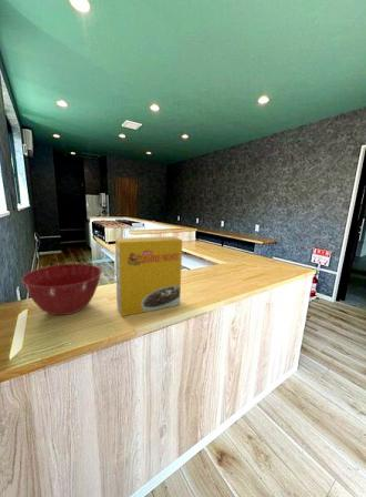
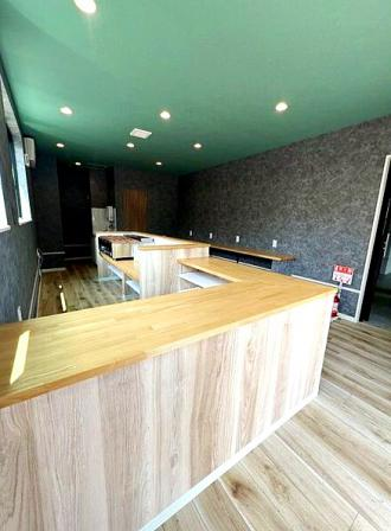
- mixing bowl [20,263,103,316]
- cereal box [114,235,183,317]
